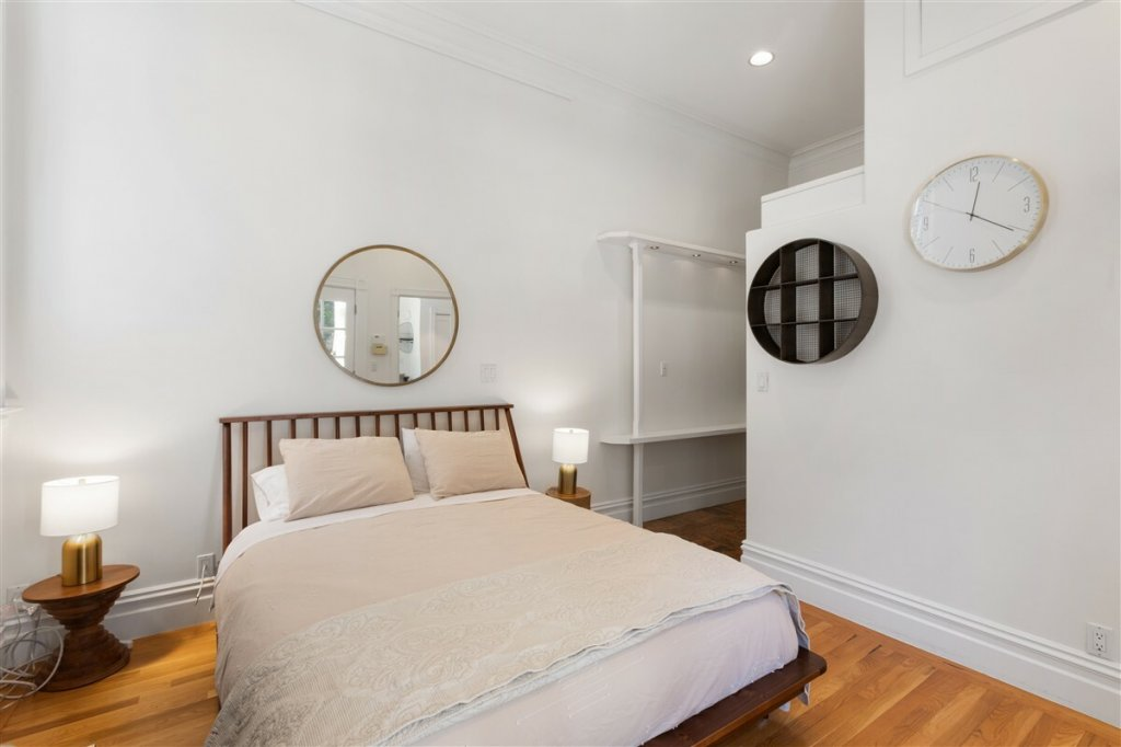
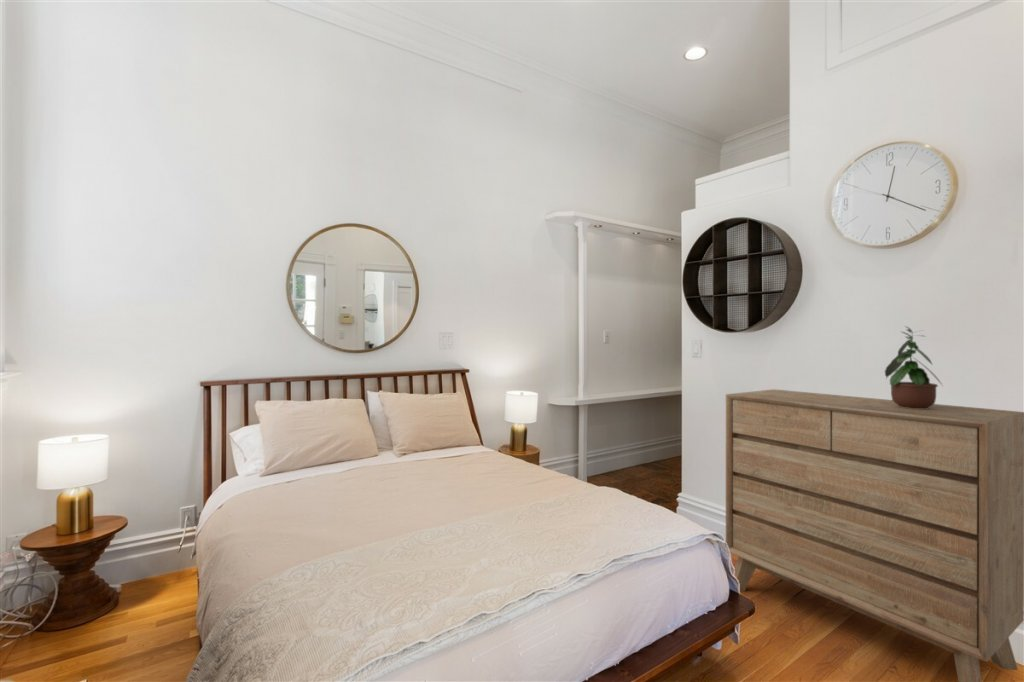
+ potted plant [884,325,945,409]
+ dresser [725,388,1024,682]
